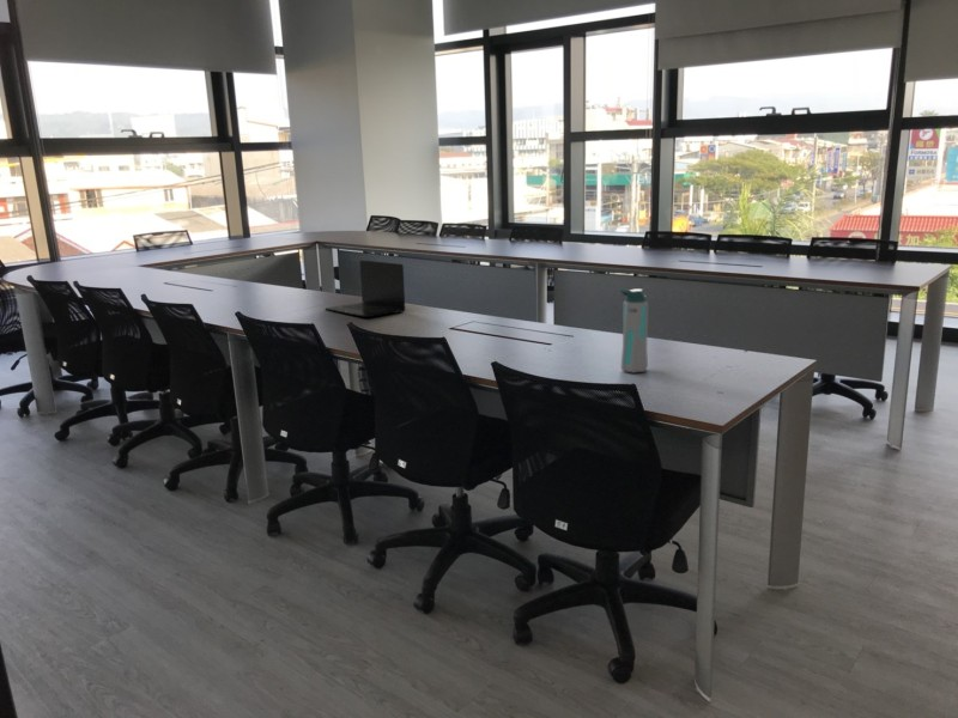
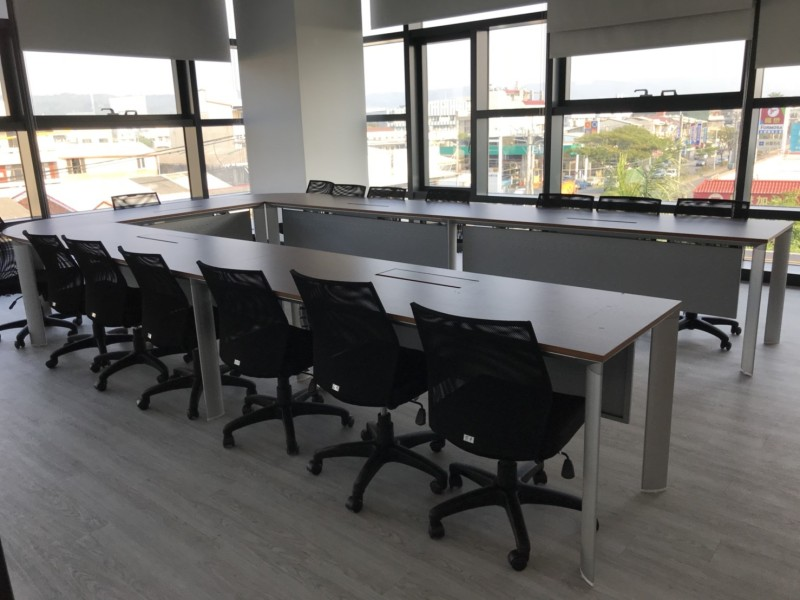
- laptop [325,258,406,318]
- water bottle [618,287,649,375]
